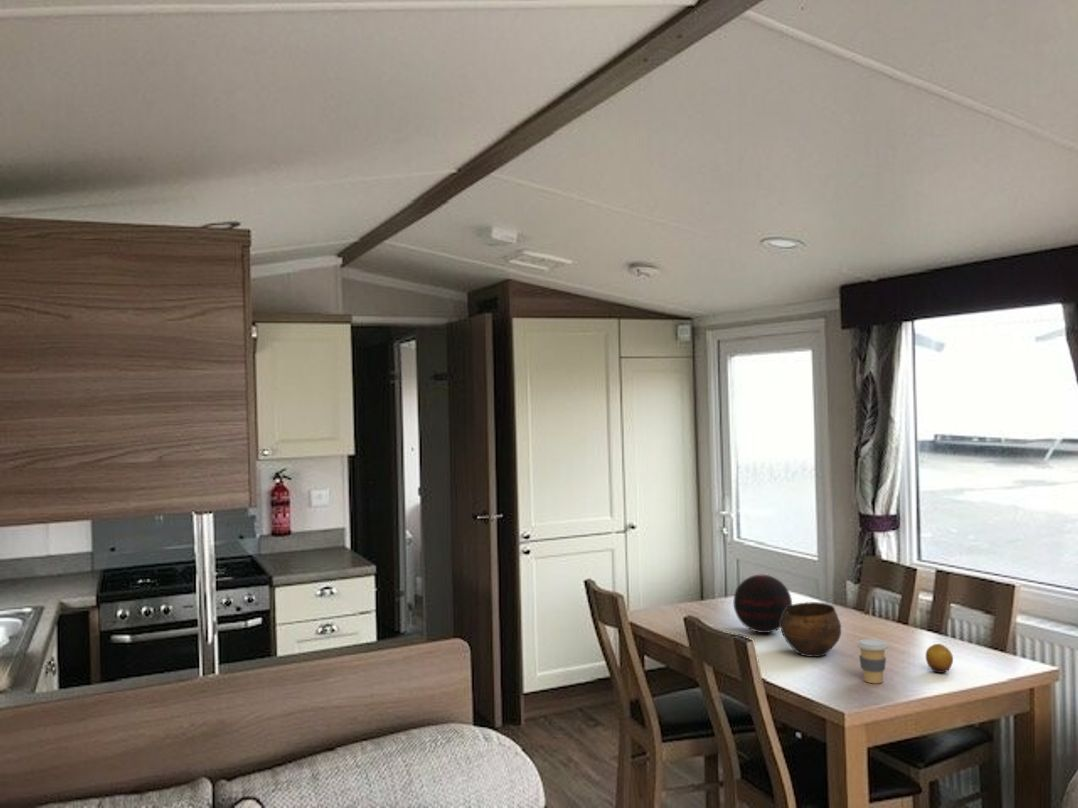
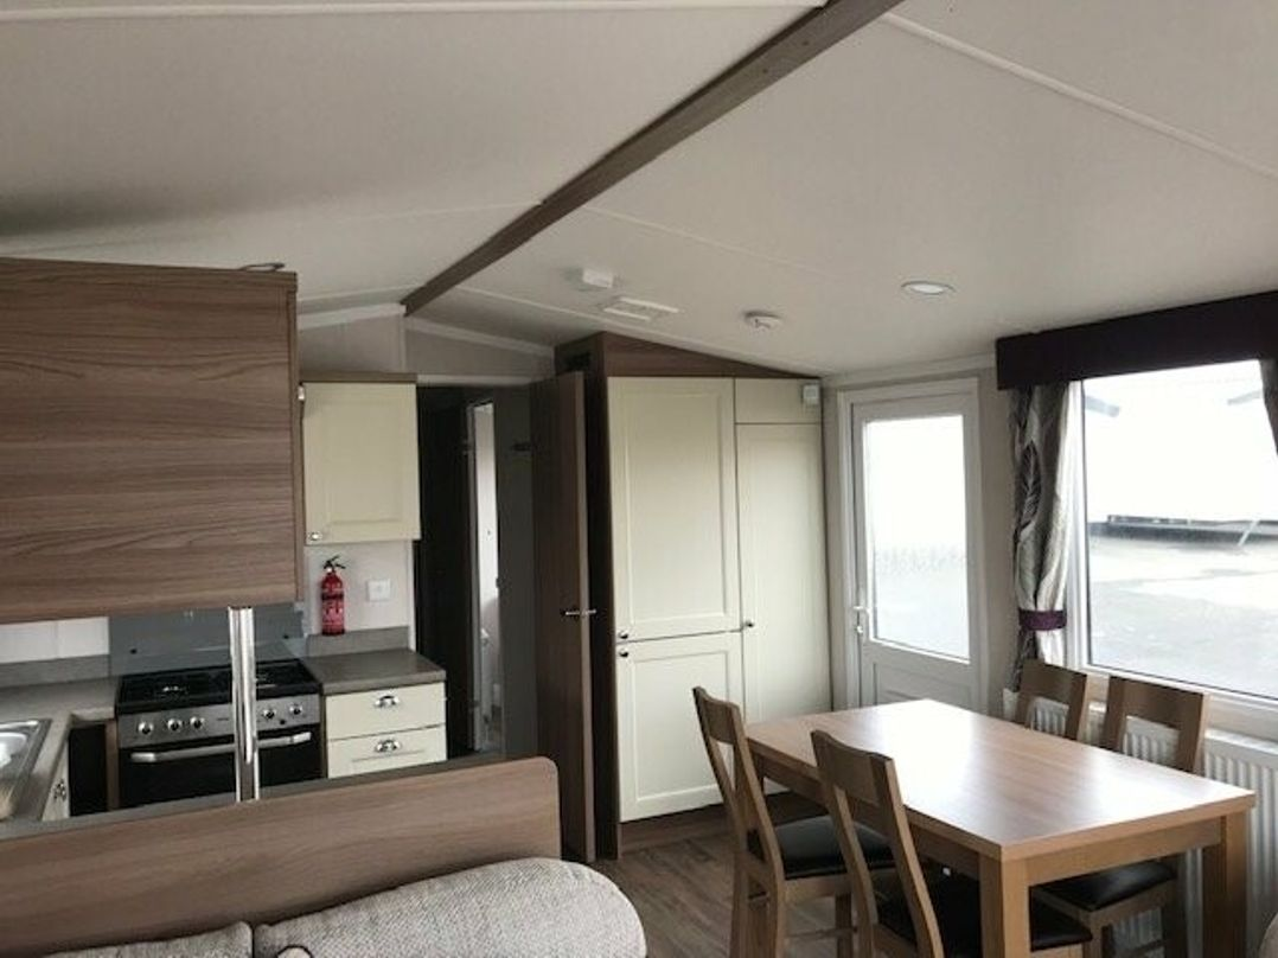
- bowl [780,601,842,658]
- coffee cup [856,638,889,684]
- fruit [925,643,954,674]
- decorative orb [732,574,793,634]
